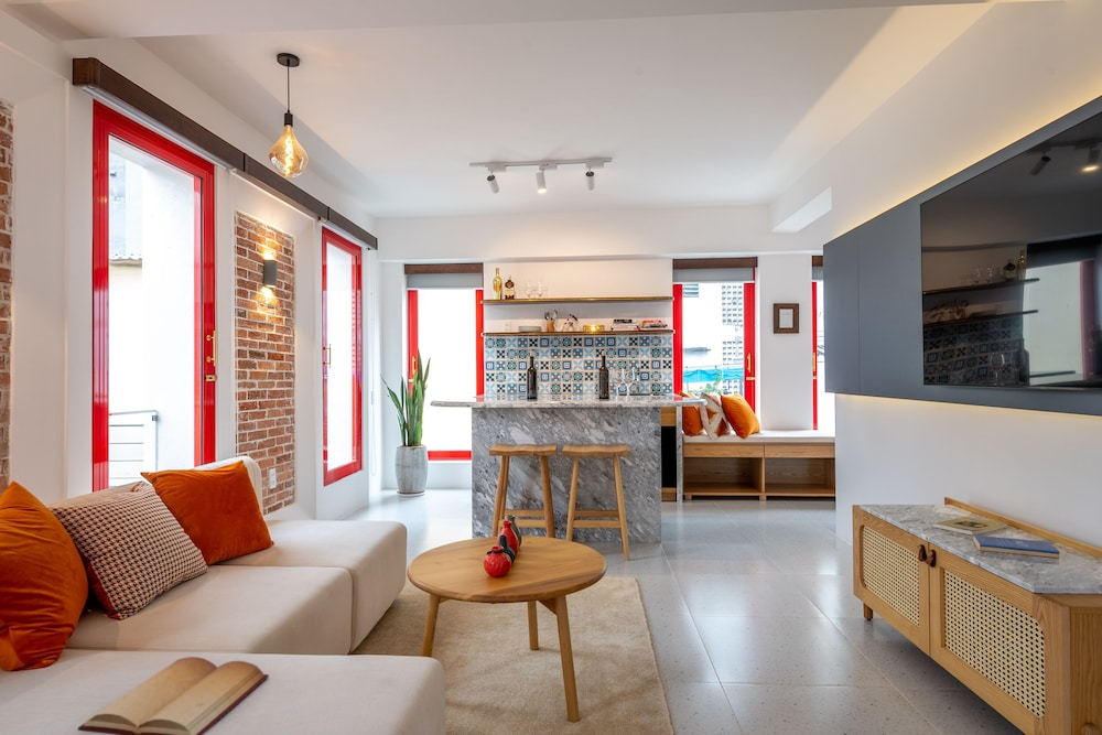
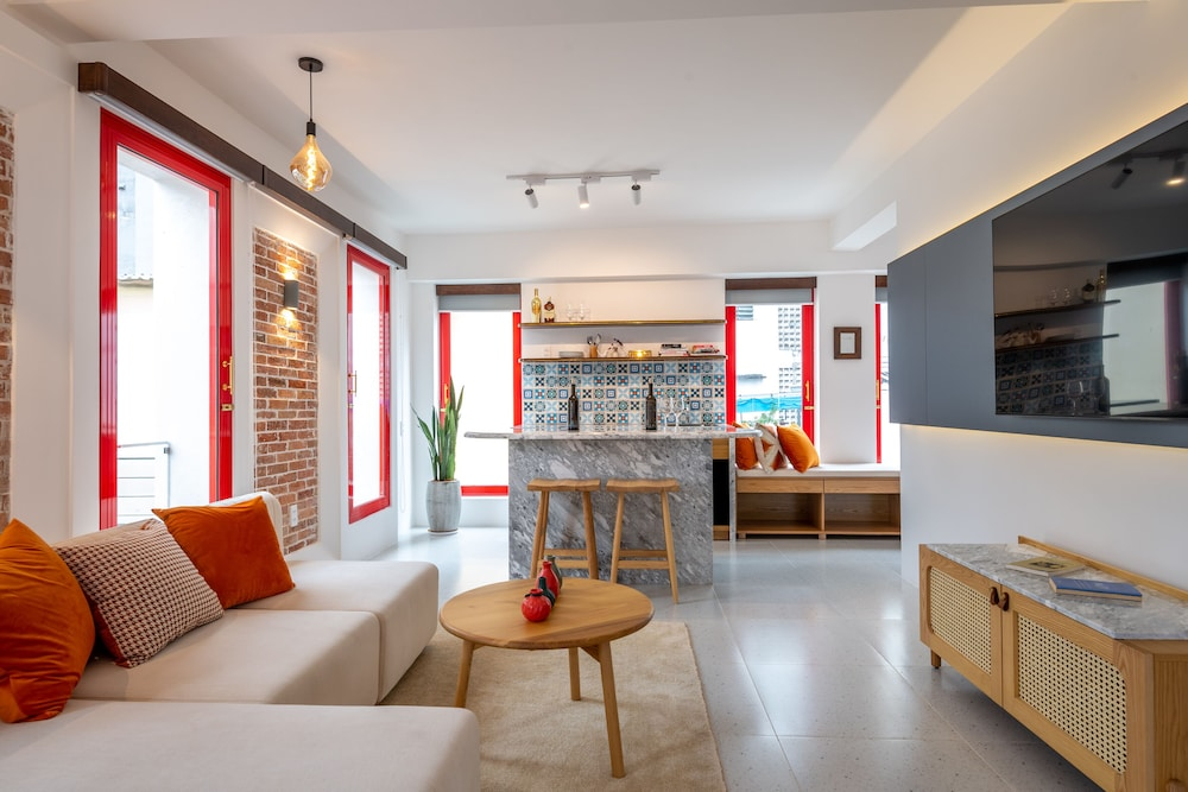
- bible [77,656,270,735]
